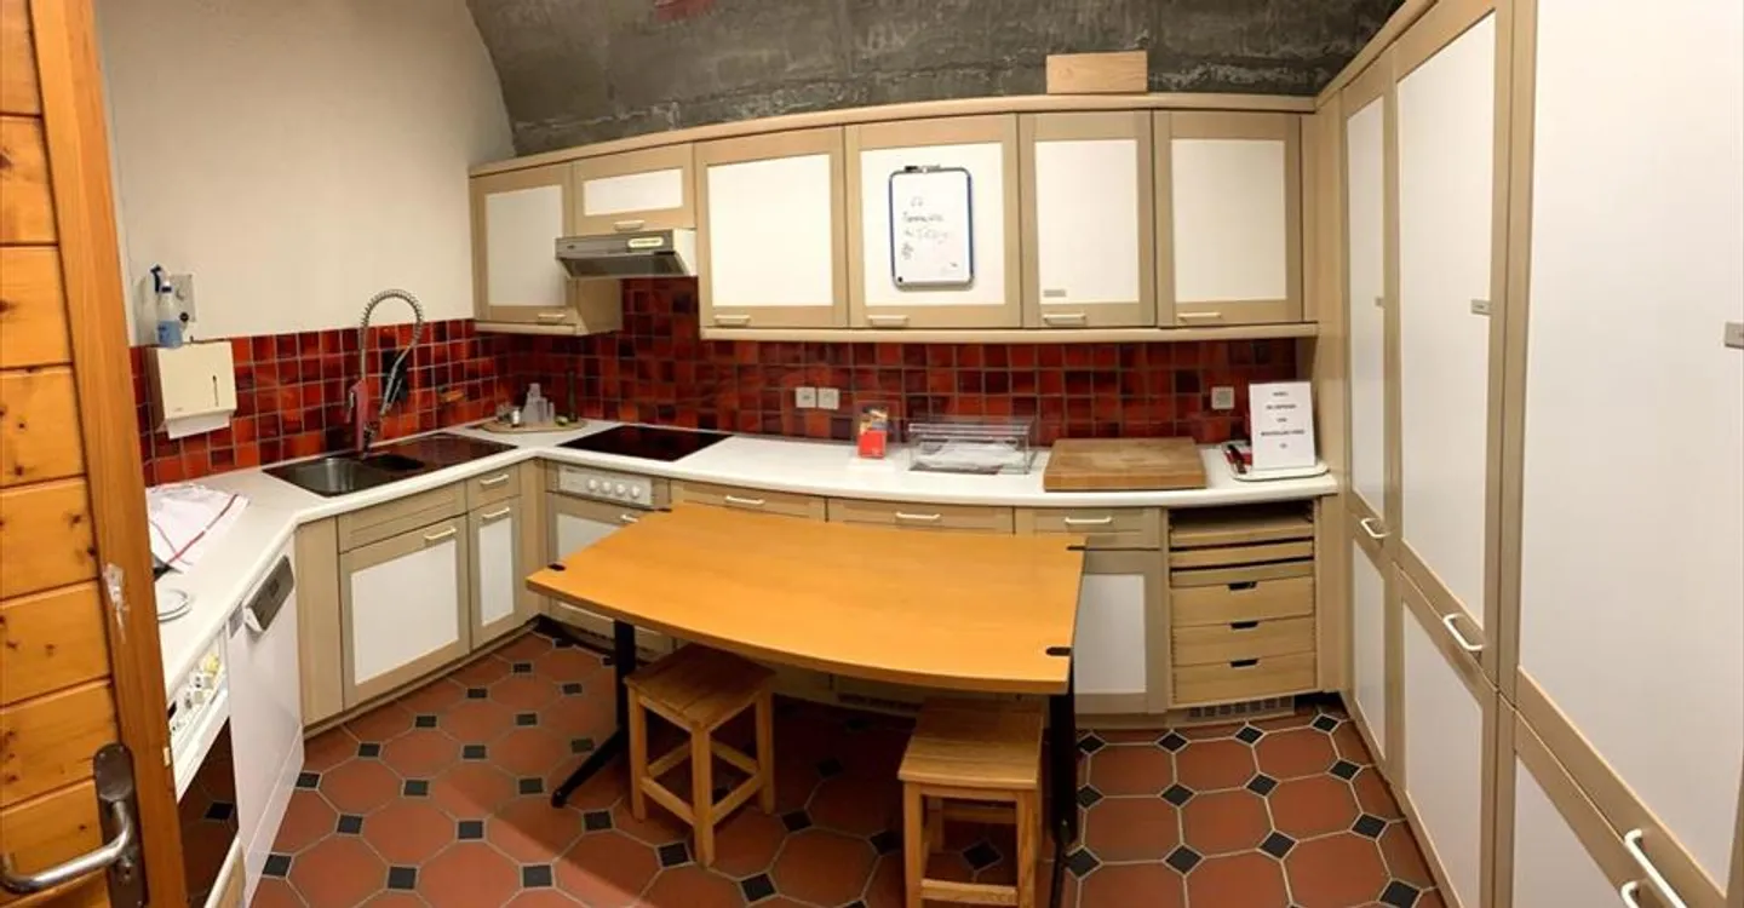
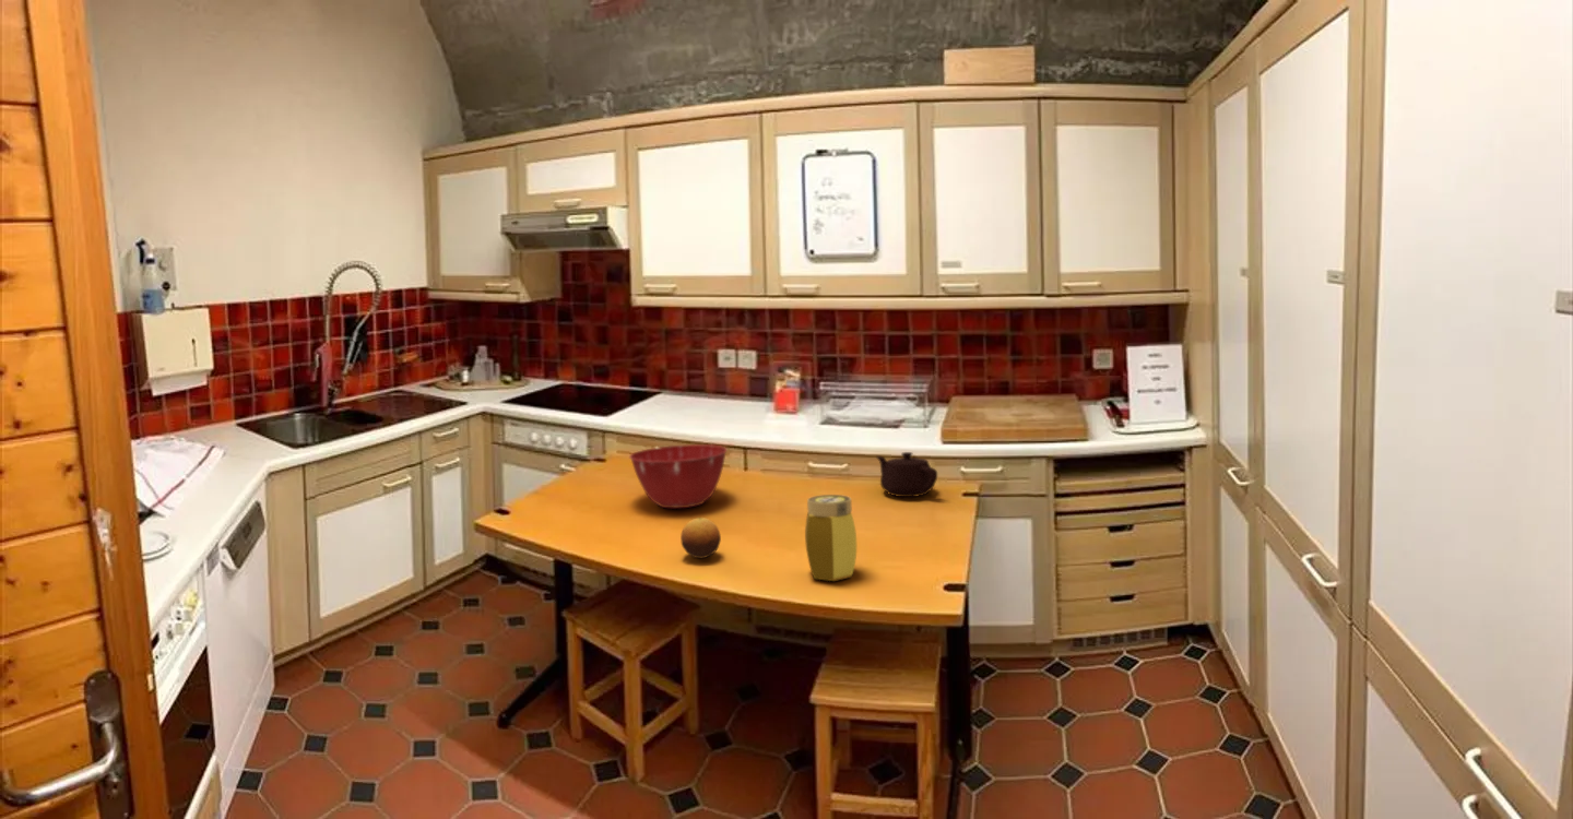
+ jar [804,494,858,582]
+ mixing bowl [628,443,728,509]
+ teapot [875,451,938,498]
+ fruit [679,517,722,559]
